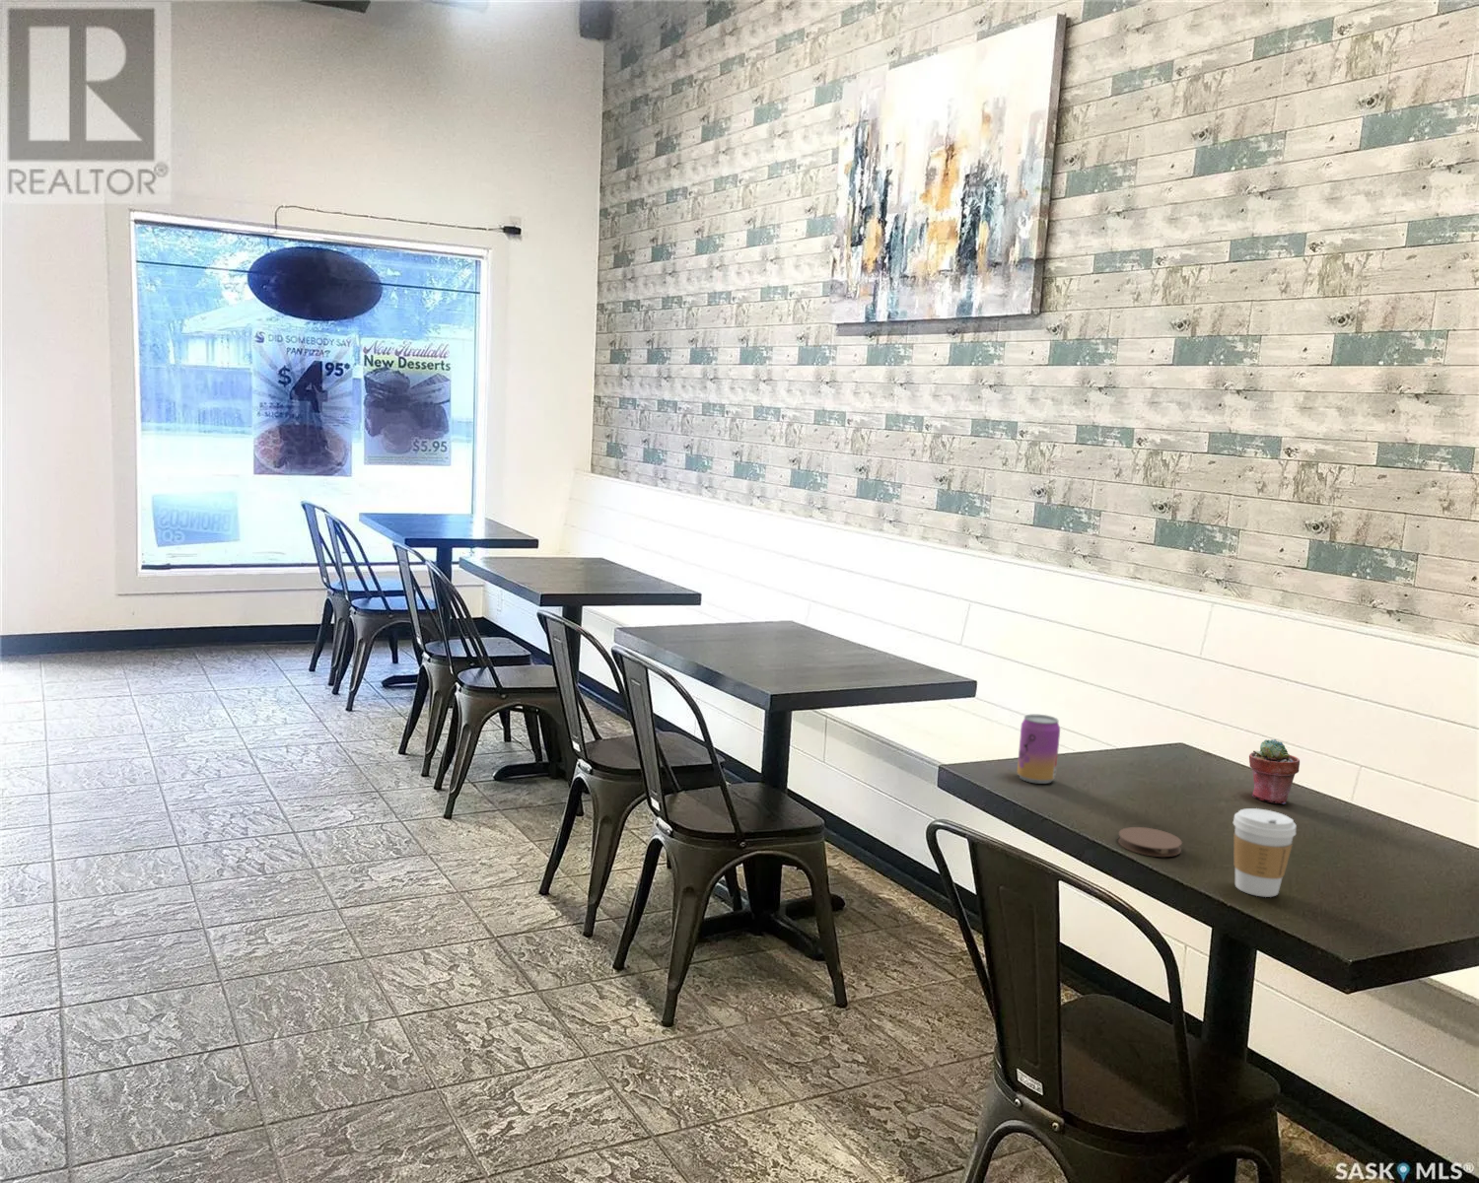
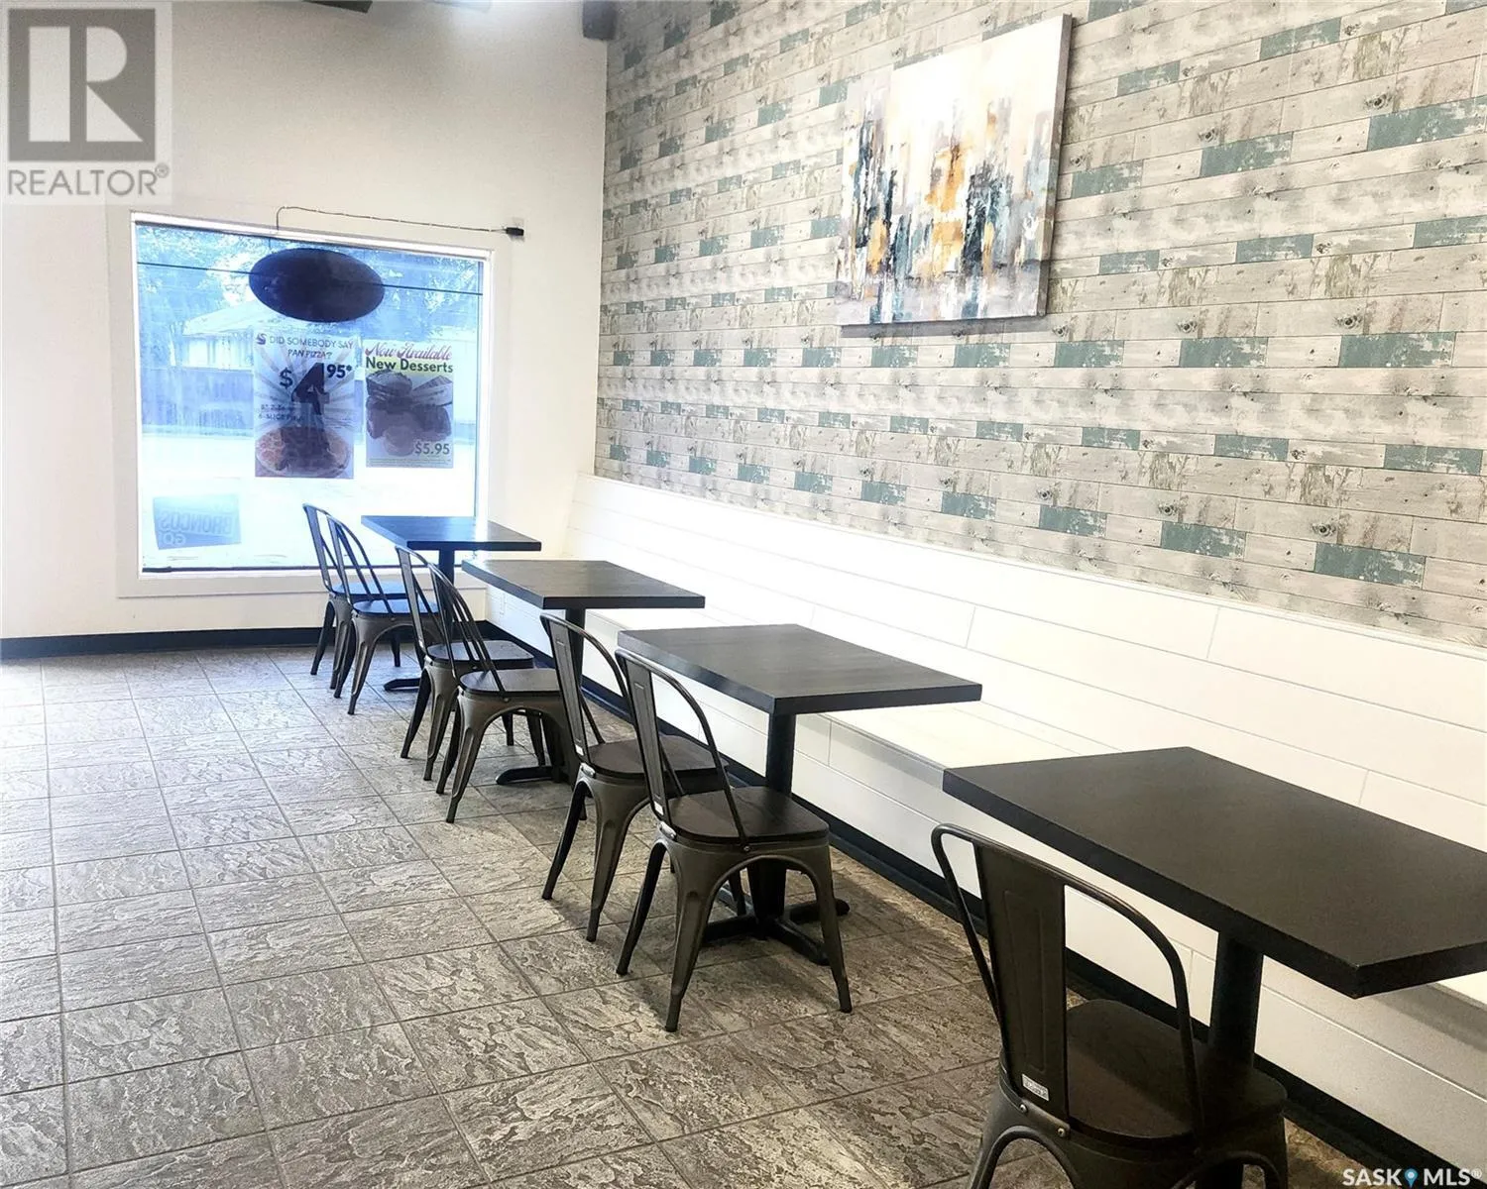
- coffee cup [1233,808,1298,898]
- potted succulent [1248,739,1300,805]
- beer can [1017,712,1061,785]
- coaster [1117,826,1183,858]
